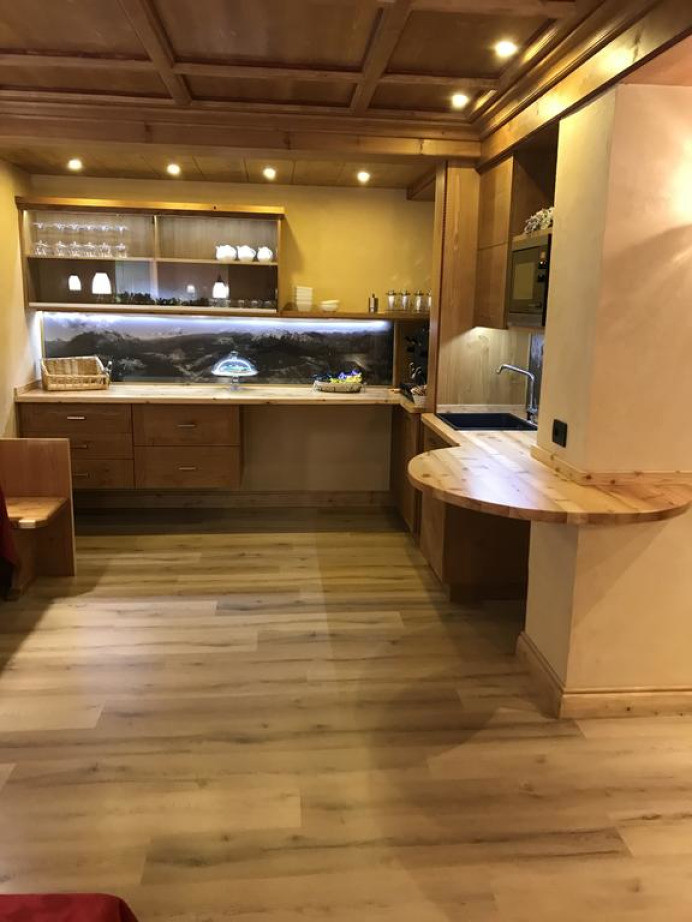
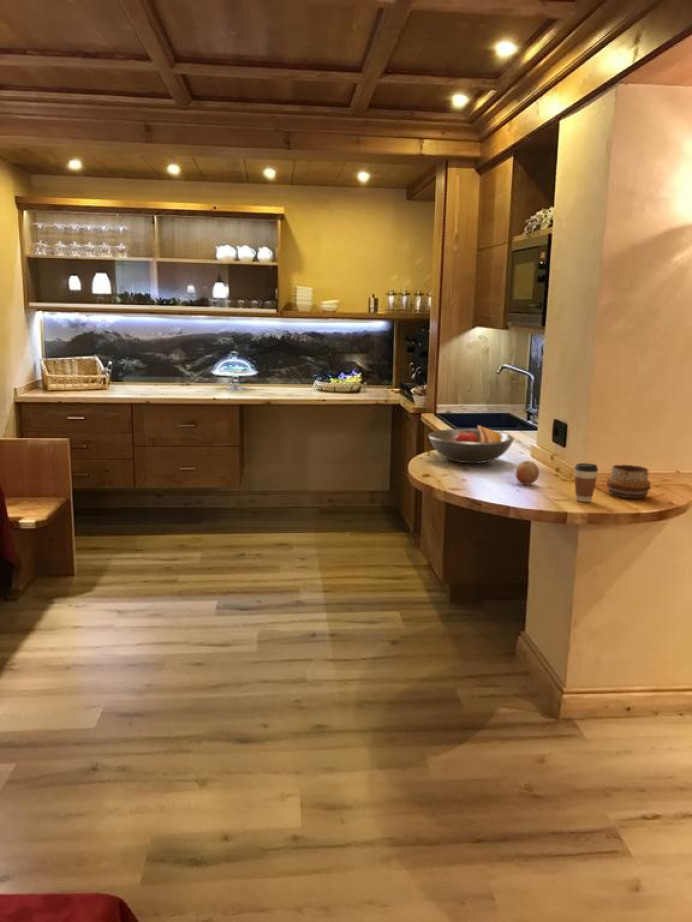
+ fruit [515,460,540,486]
+ fruit bowl [427,424,515,464]
+ decorative bowl [606,464,652,499]
+ coffee cup [573,462,599,503]
